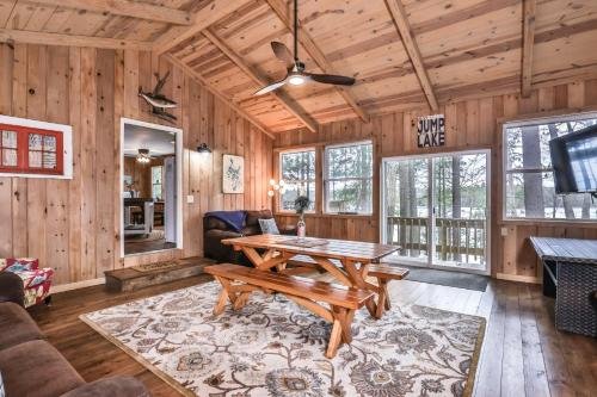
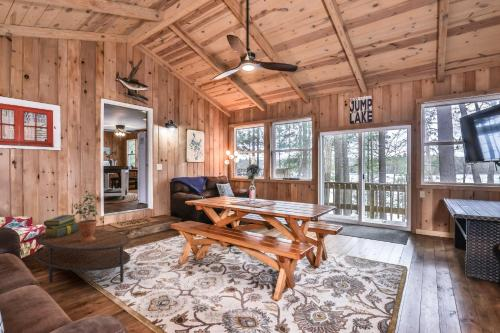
+ stack of books [43,214,79,238]
+ potted plant [73,191,99,242]
+ coffee table [35,228,131,284]
